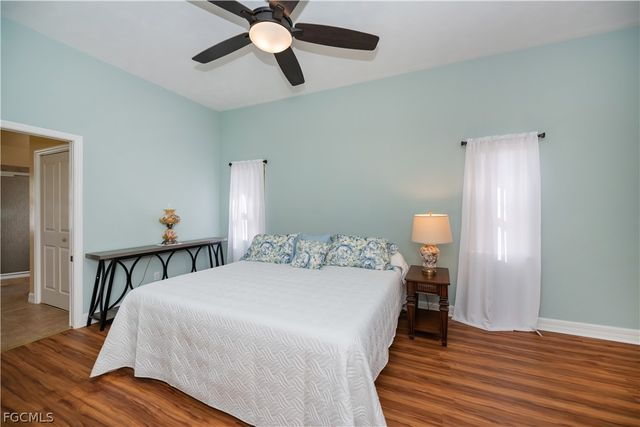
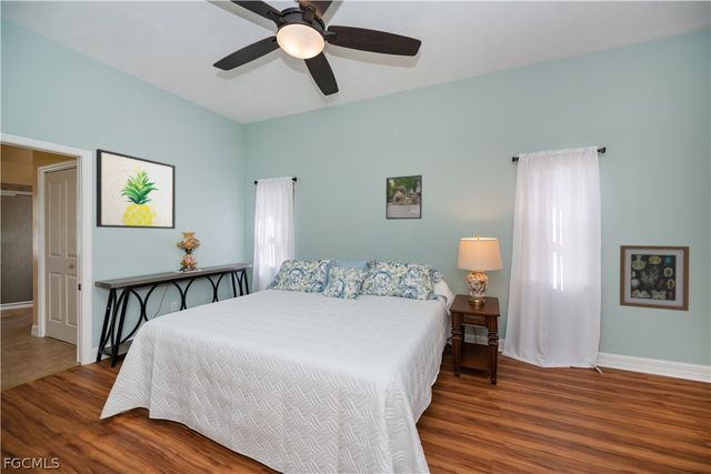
+ wall art [619,244,690,312]
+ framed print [385,174,423,221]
+ wall art [96,148,177,230]
